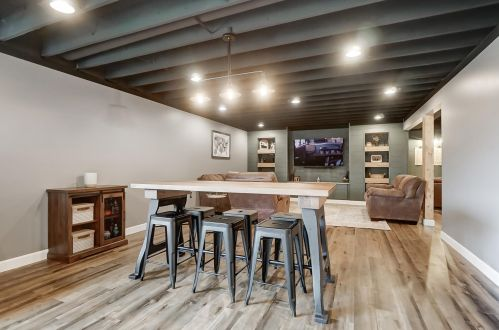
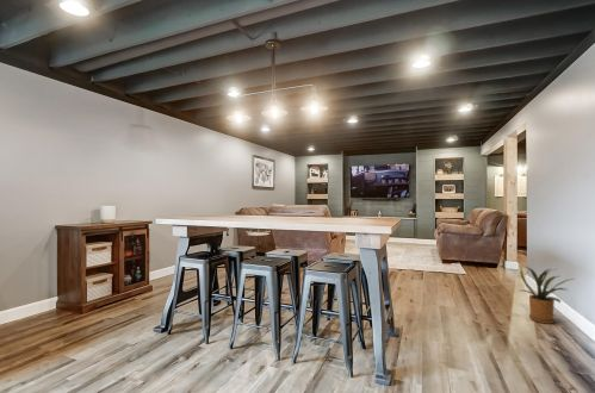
+ house plant [520,264,575,325]
